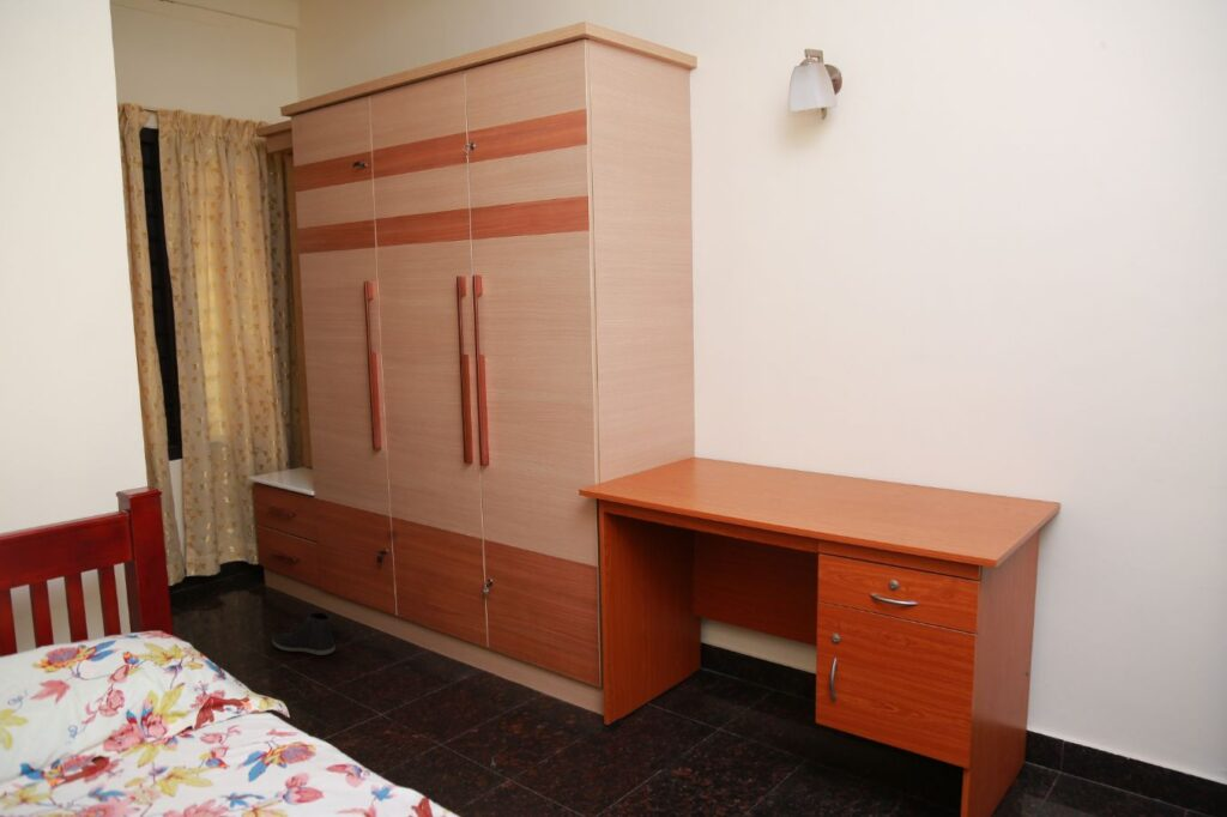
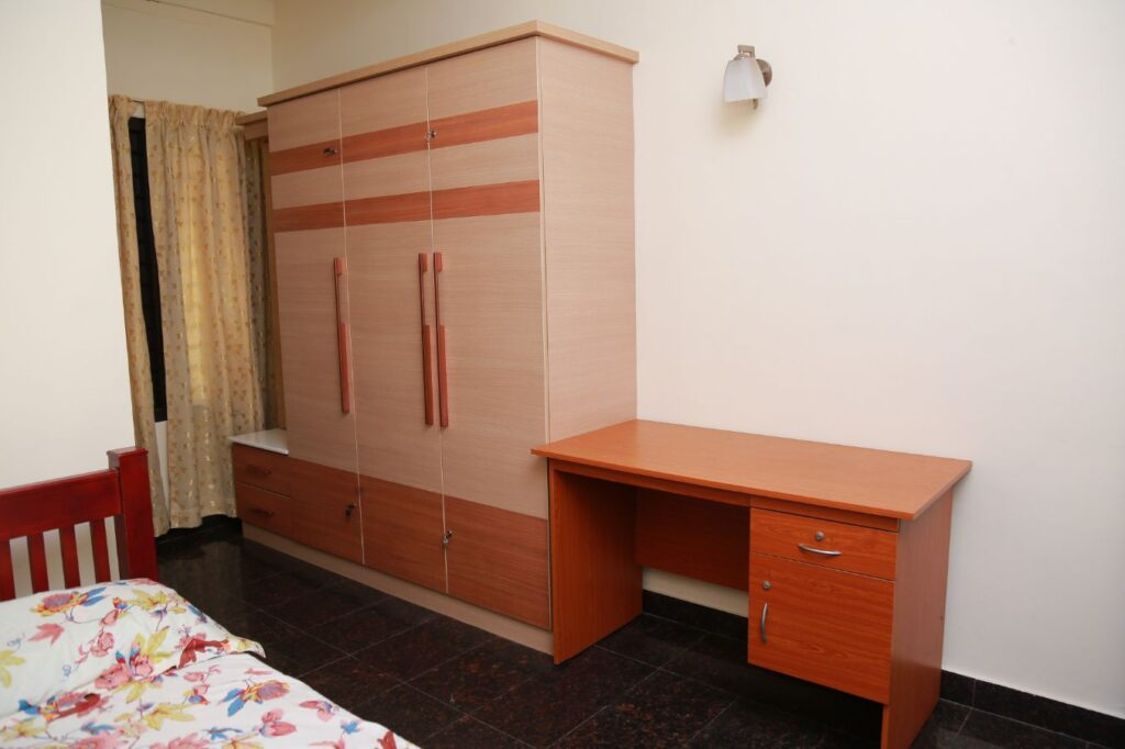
- sneaker [271,611,337,656]
